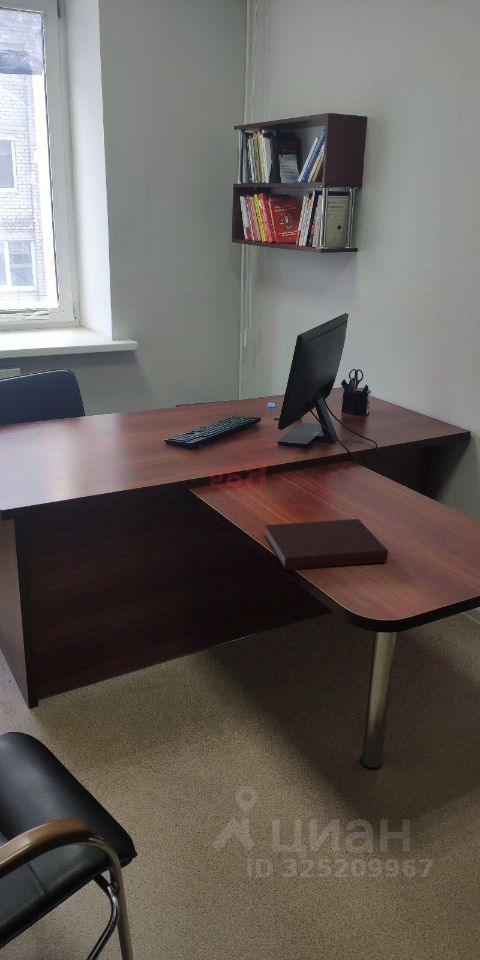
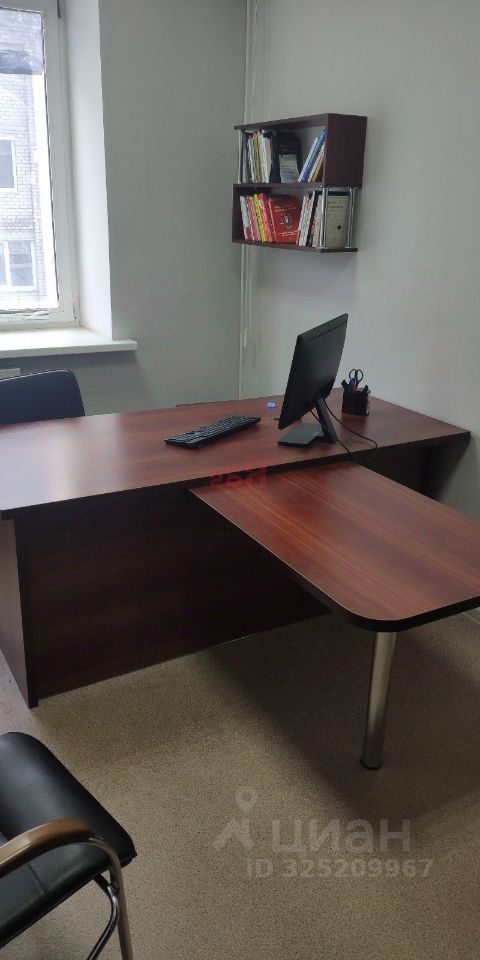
- notebook [264,518,389,571]
